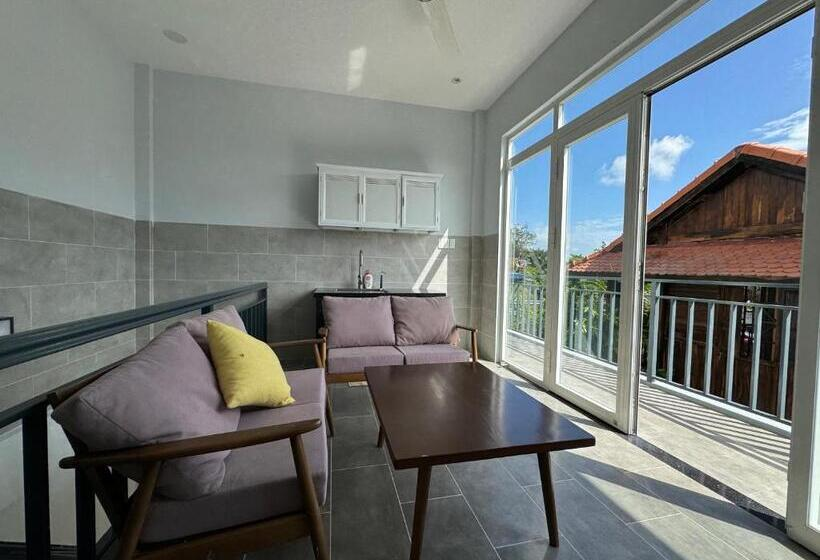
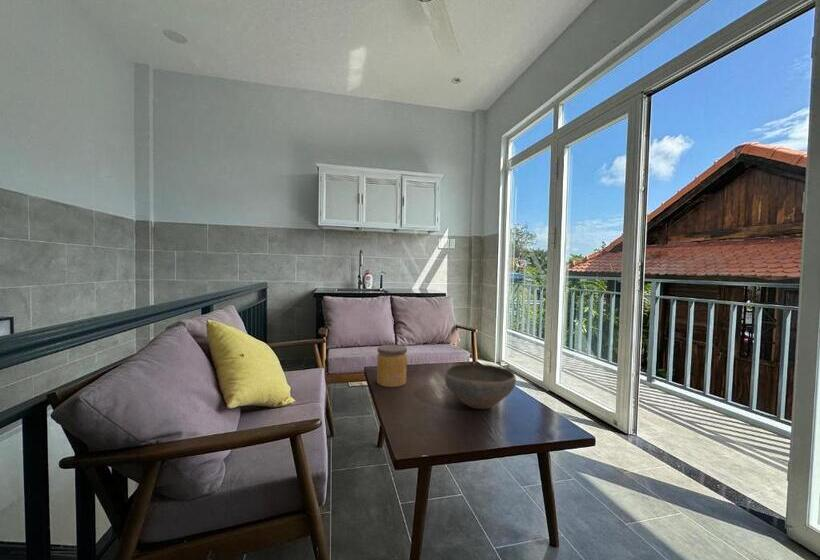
+ bowl [444,363,517,410]
+ jar [376,344,408,388]
